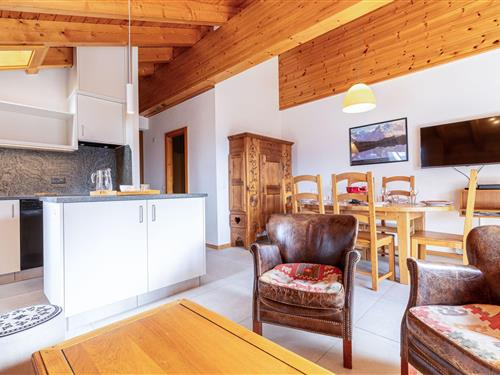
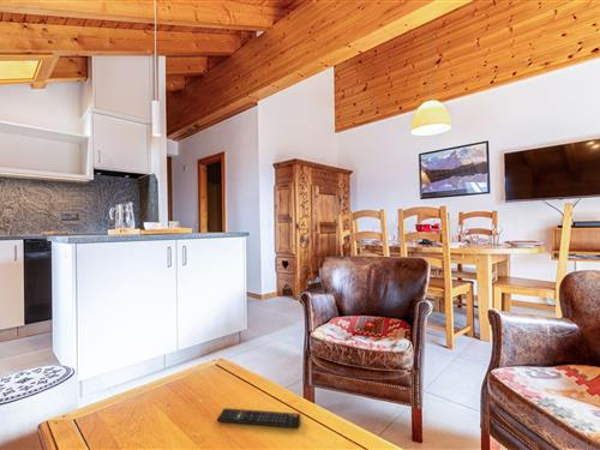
+ remote control [216,407,301,428]
